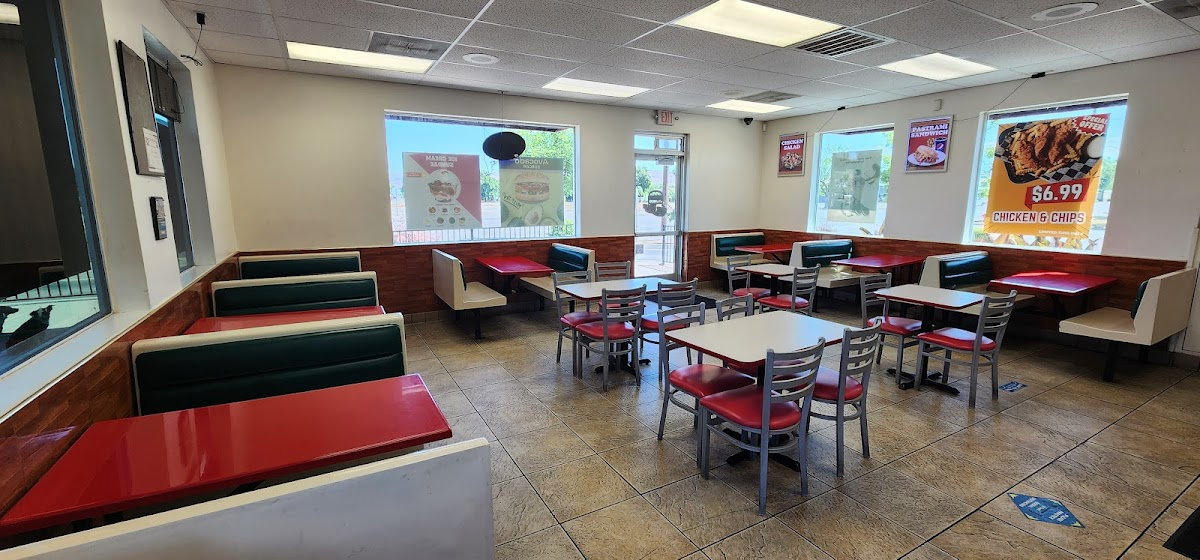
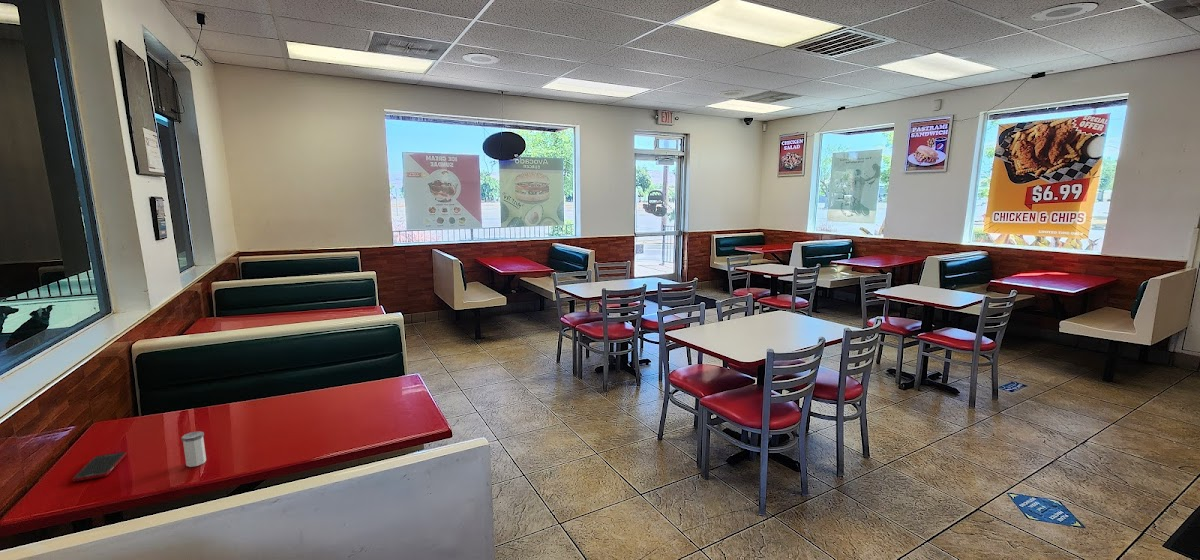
+ salt shaker [181,430,207,468]
+ cell phone [72,451,128,482]
